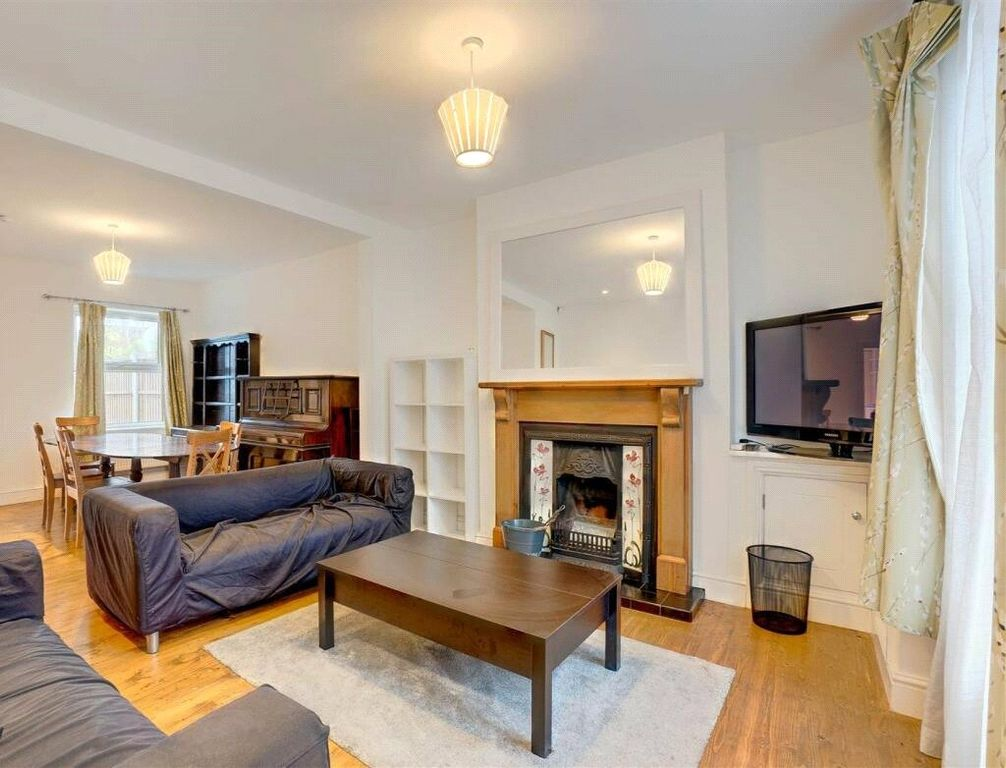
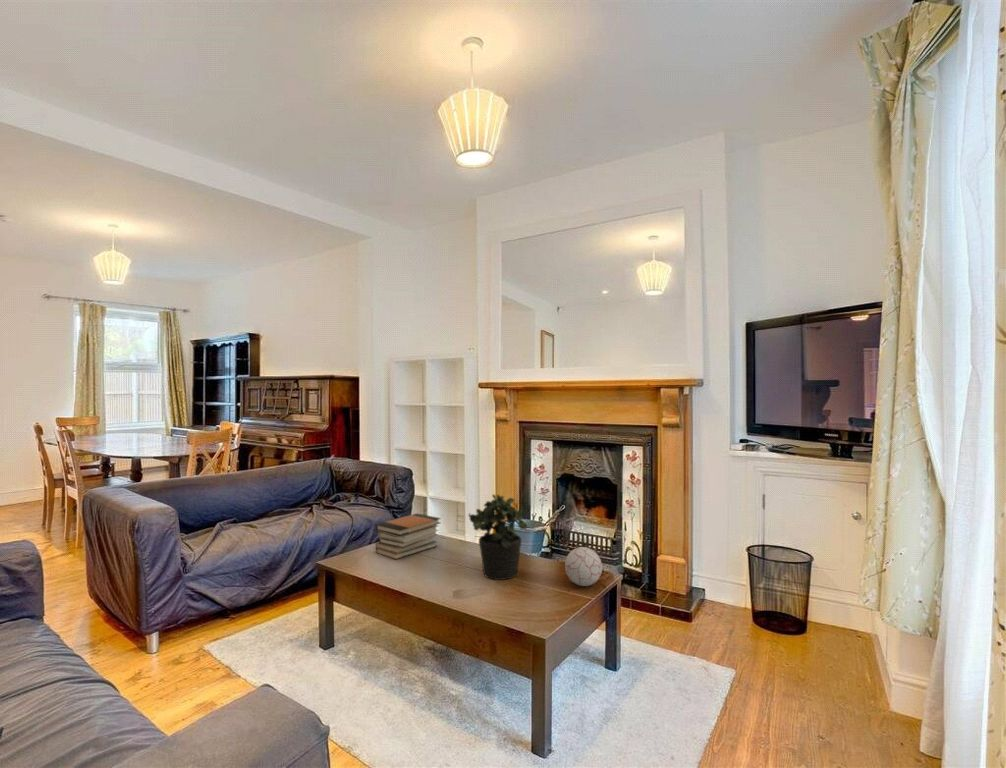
+ decorative ball [564,546,603,587]
+ book stack [374,512,442,560]
+ potted plant [467,494,528,581]
